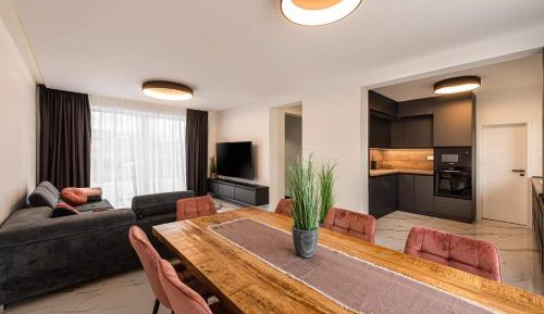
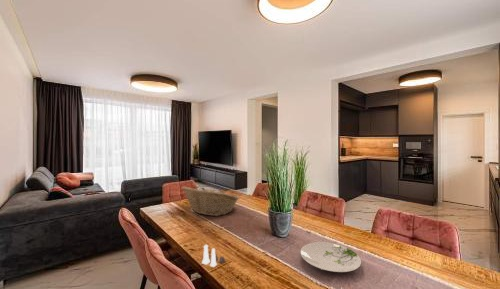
+ salt and pepper shaker set [201,244,226,268]
+ fruit basket [180,186,240,217]
+ plate [299,241,363,274]
